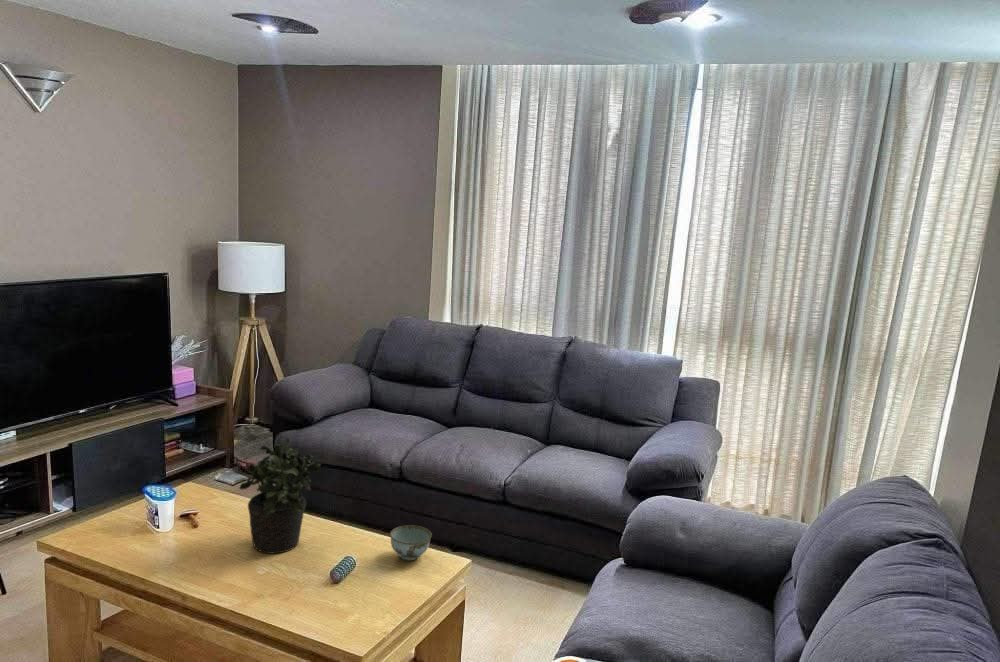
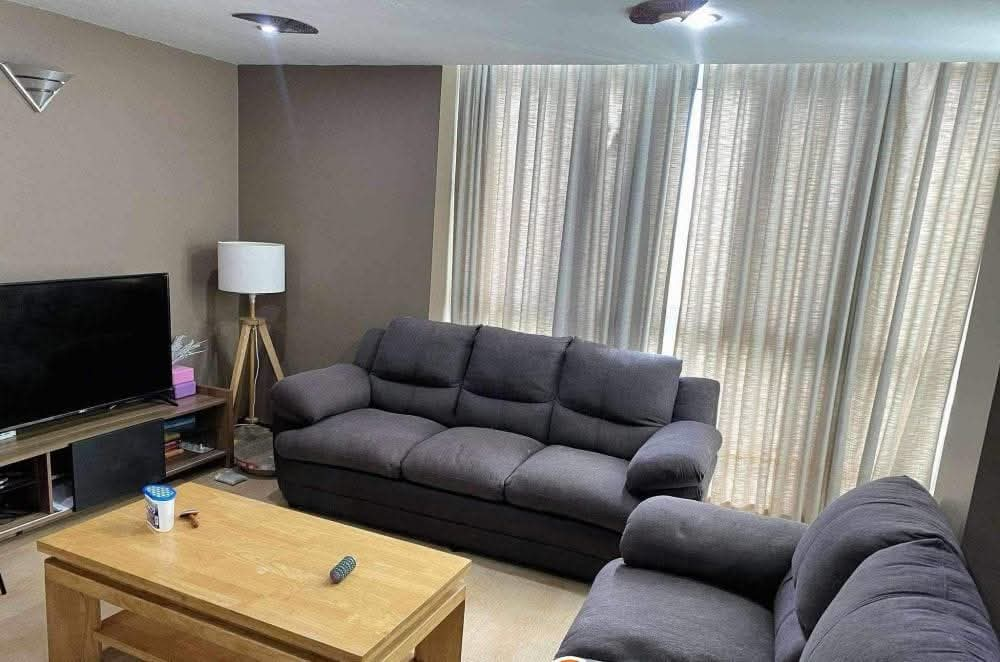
- bowl [389,524,433,562]
- potted plant [239,437,322,555]
